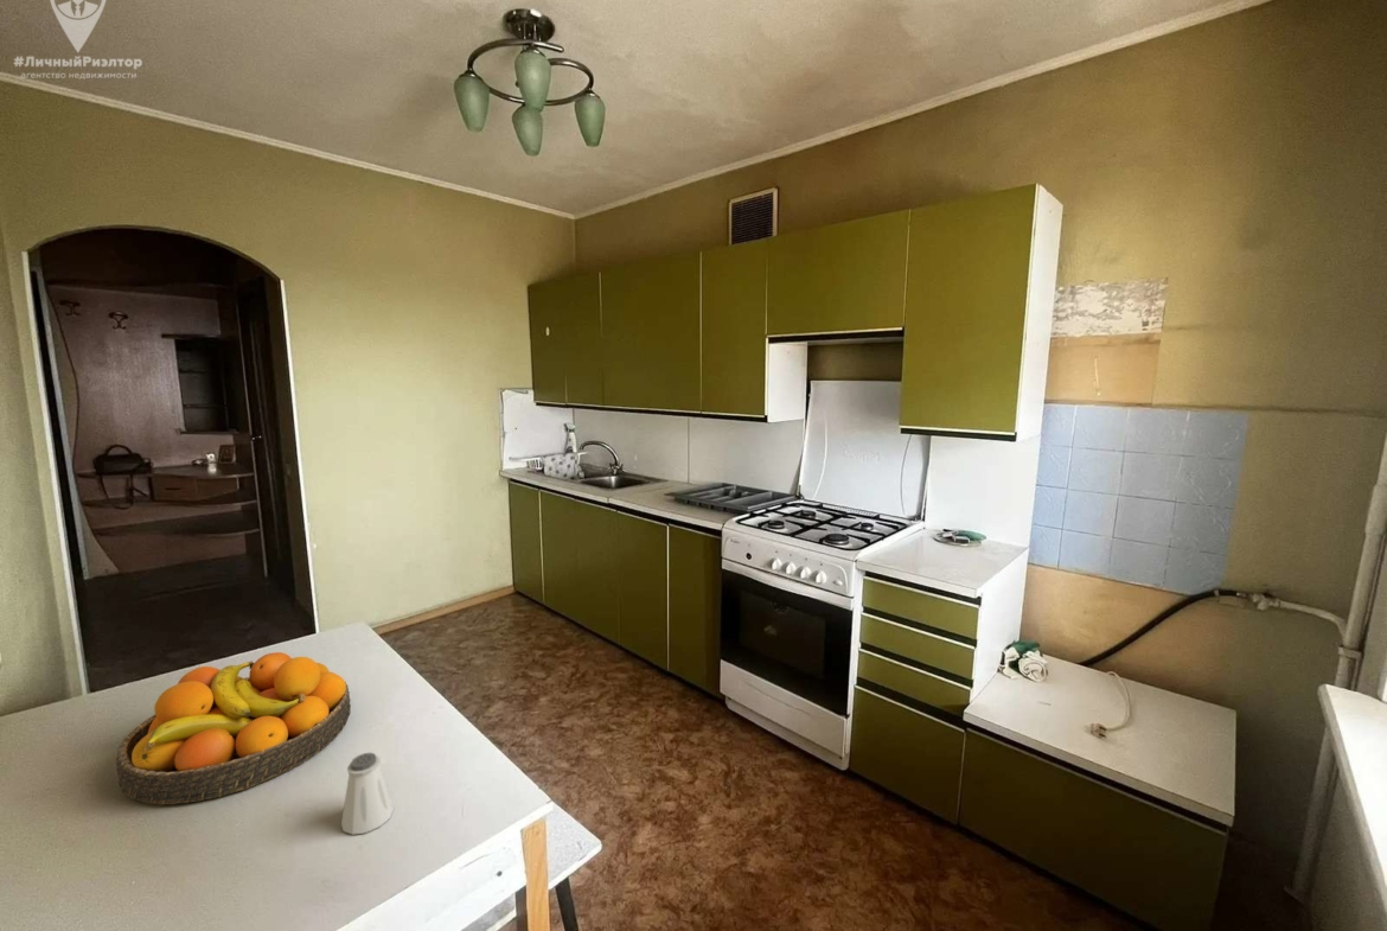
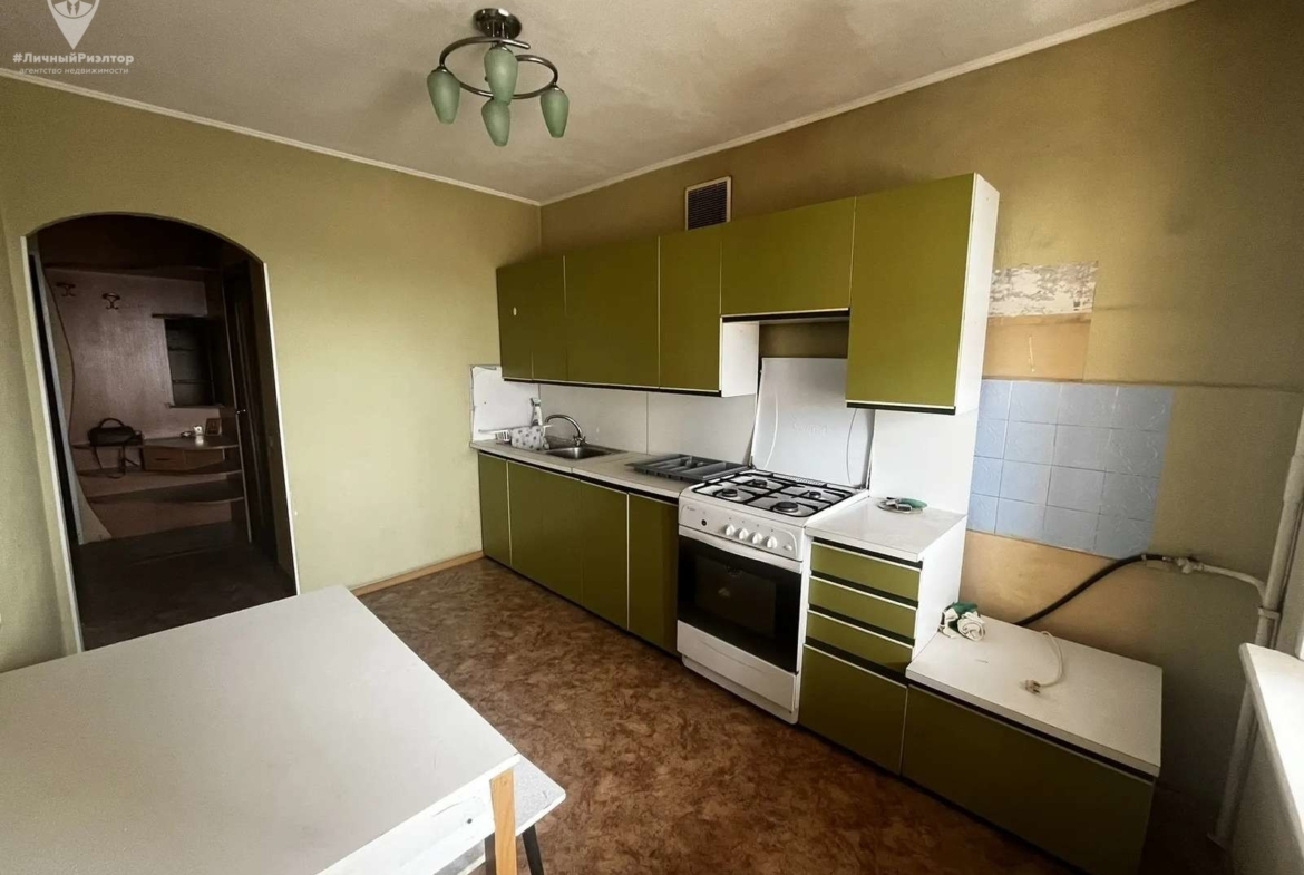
- fruit bowl [115,651,352,805]
- saltshaker [340,752,395,836]
